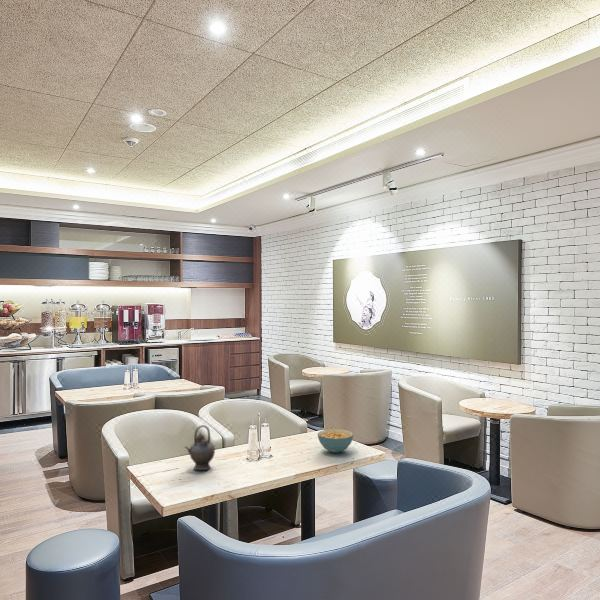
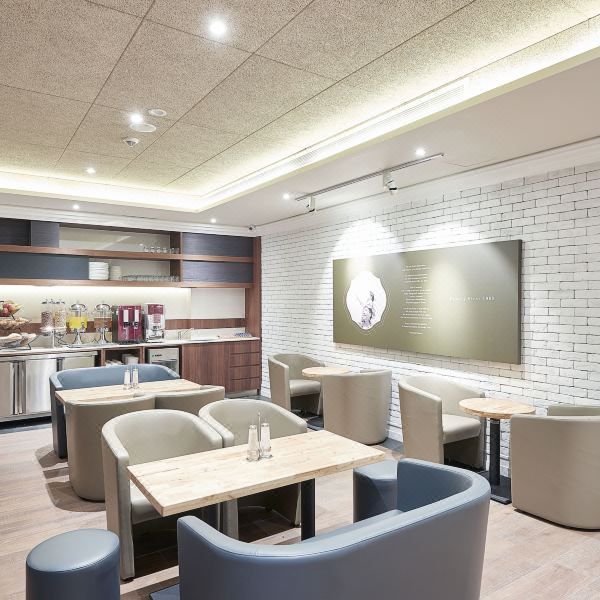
- teapot [183,424,216,471]
- cereal bowl [317,428,354,454]
